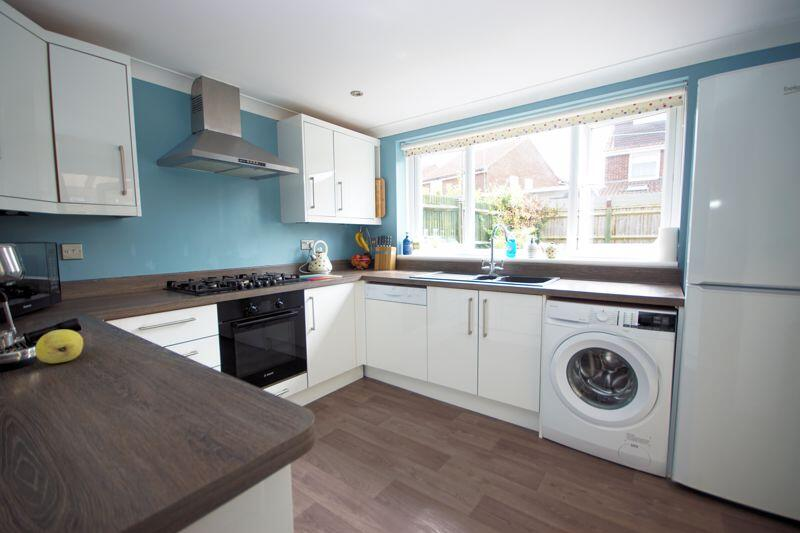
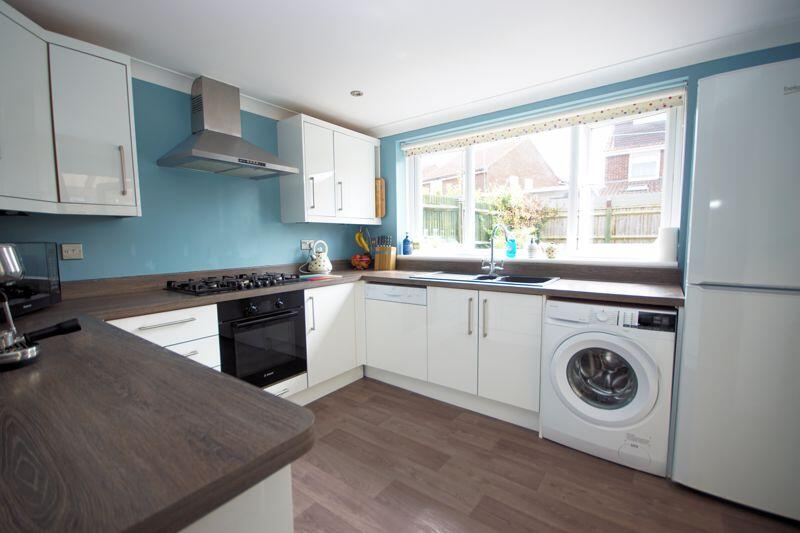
- fruit [34,329,84,364]
